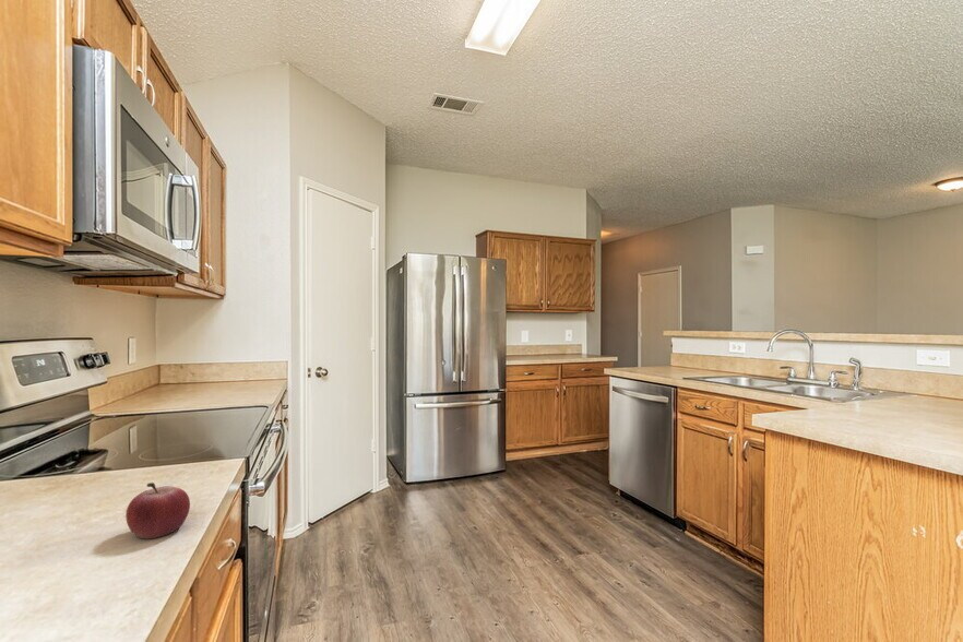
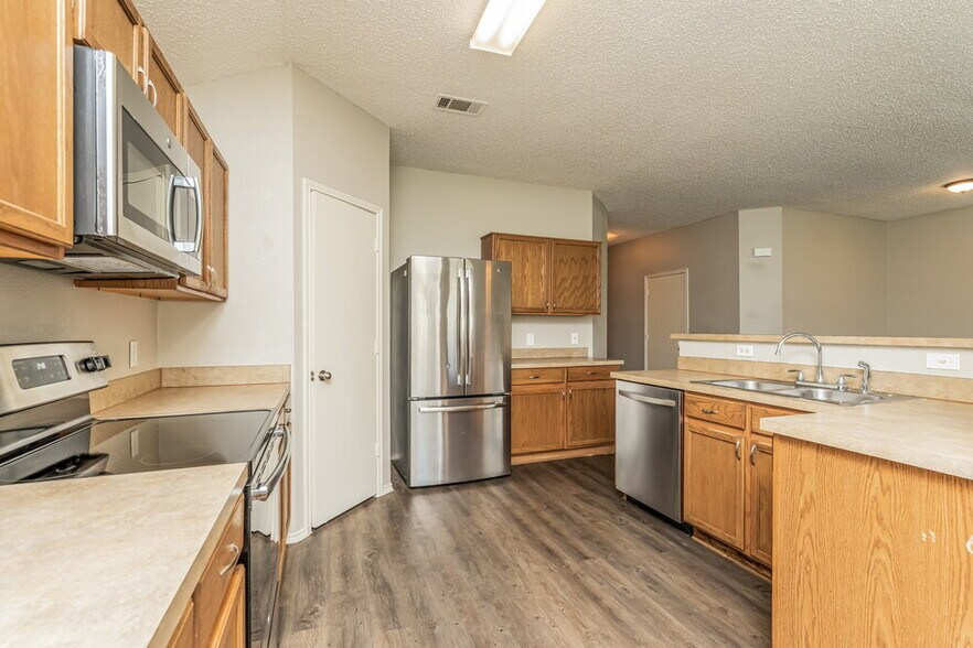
- fruit [124,482,191,540]
